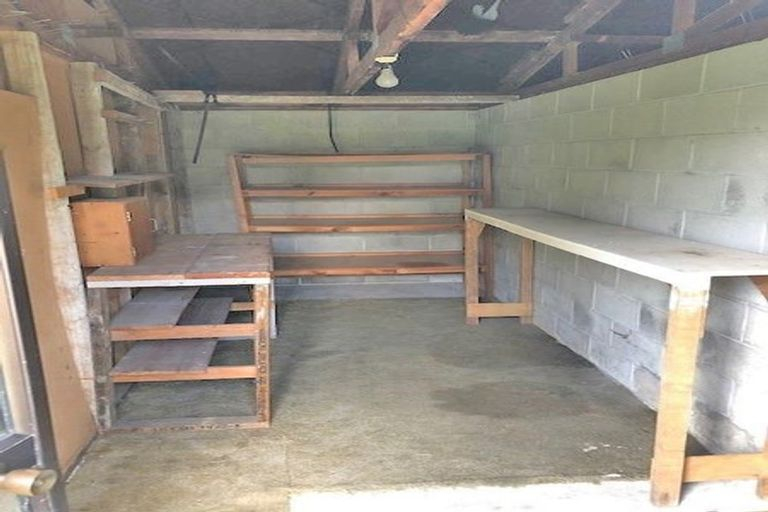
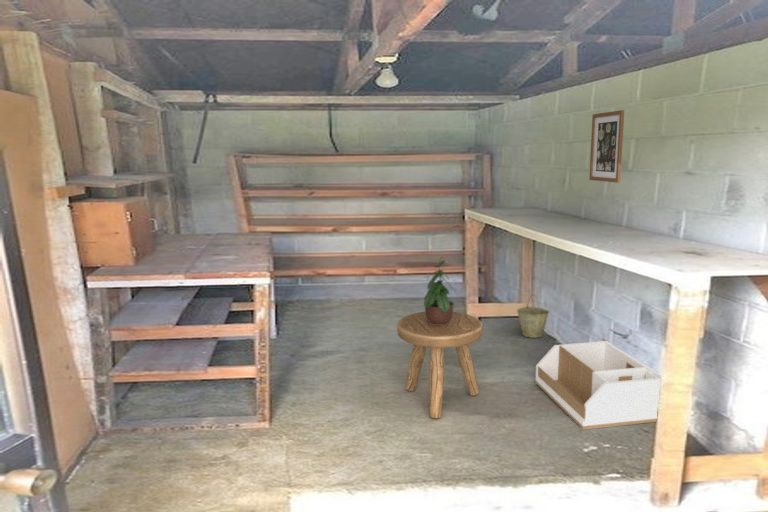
+ potted plant [423,255,458,325]
+ bucket [516,293,550,339]
+ stool [396,311,484,419]
+ storage bin [534,338,662,430]
+ wall art [588,109,625,184]
